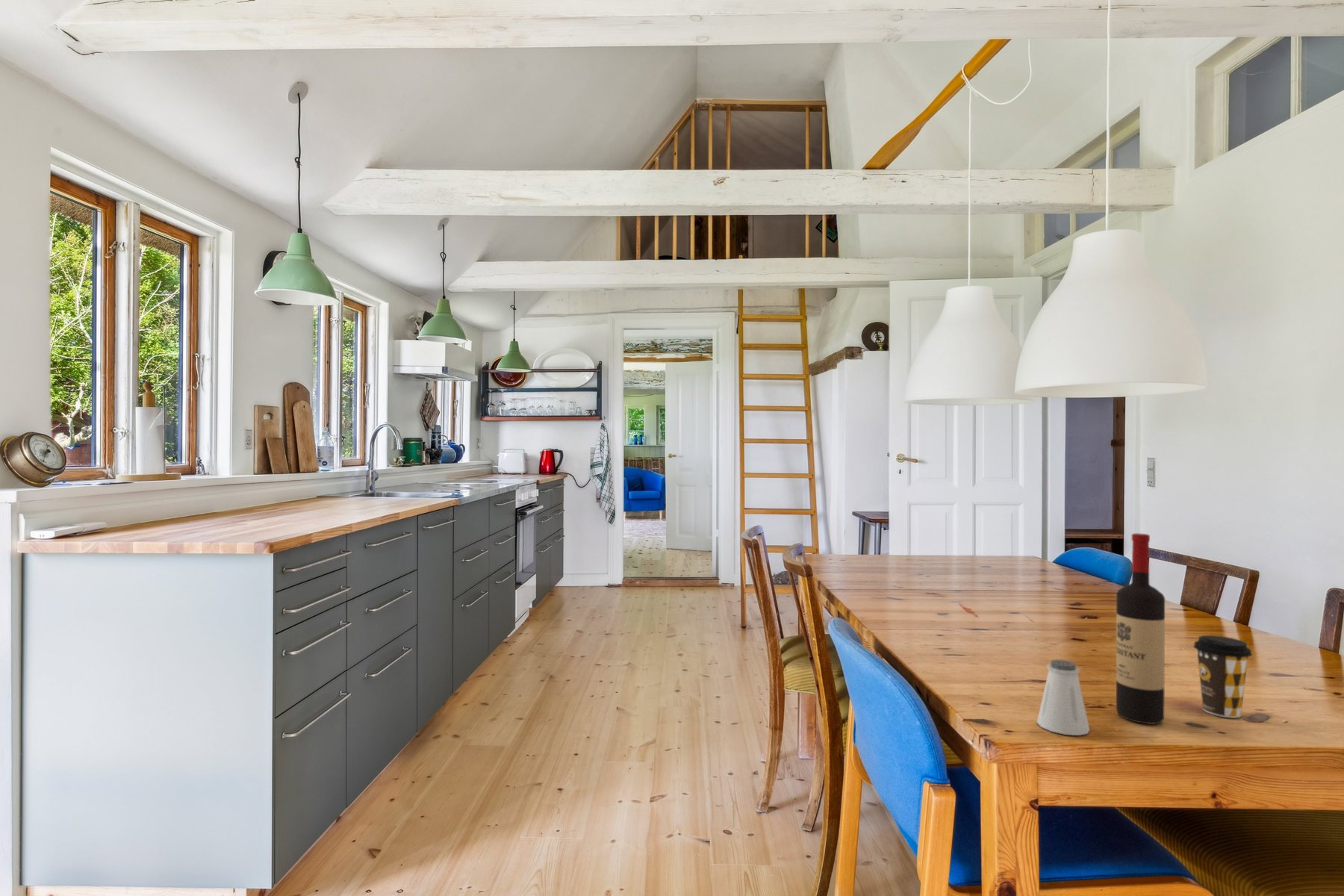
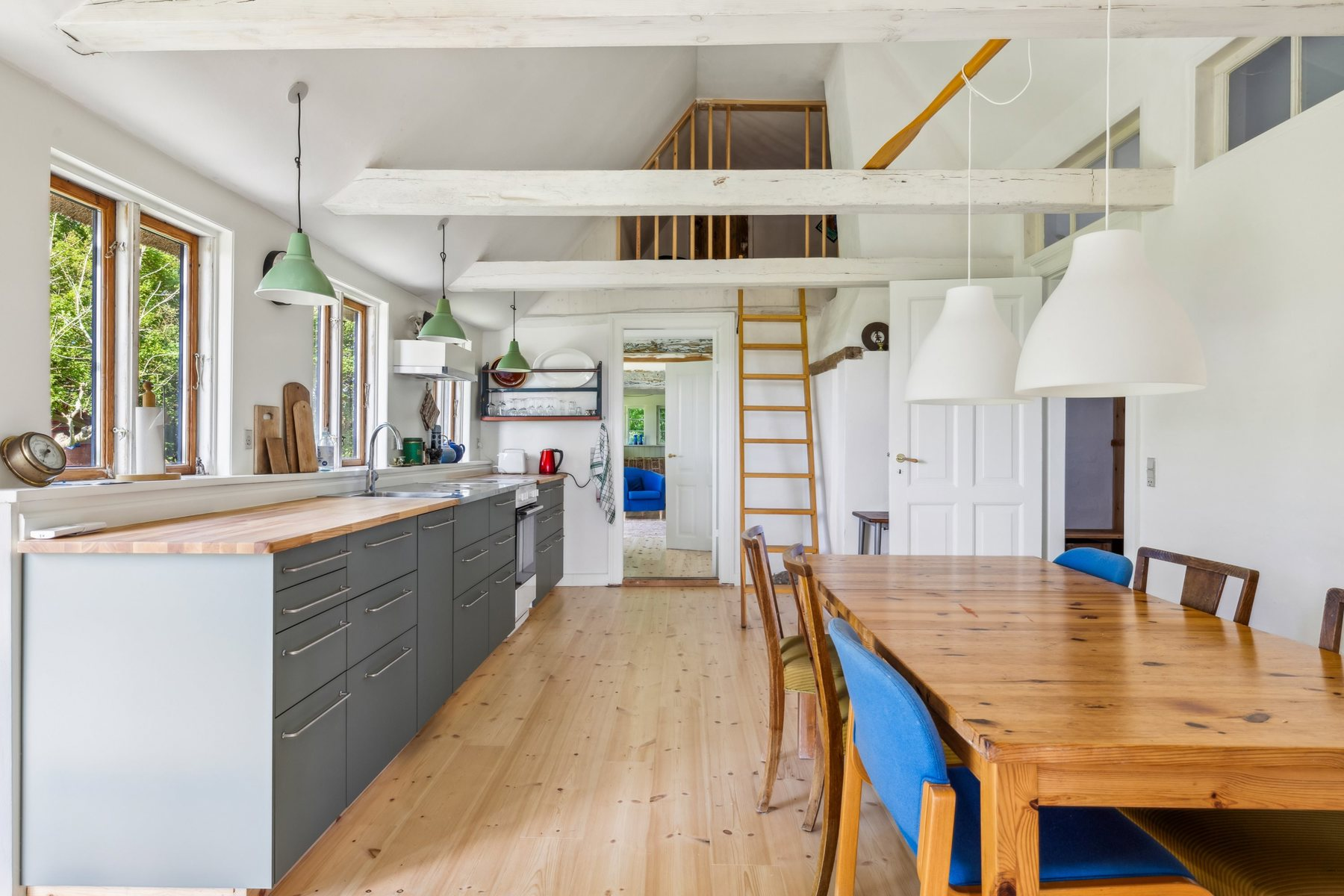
- coffee cup [1193,635,1253,718]
- saltshaker [1036,659,1090,736]
- wine bottle [1116,532,1166,725]
